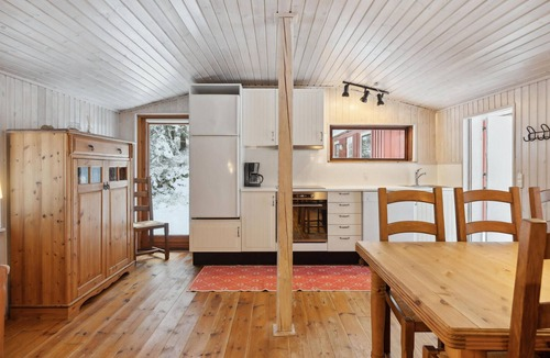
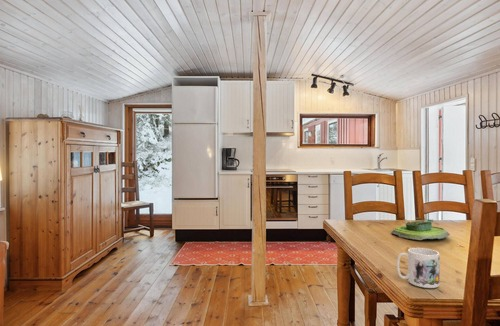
+ mug [396,247,440,289]
+ plant pot [390,217,451,241]
